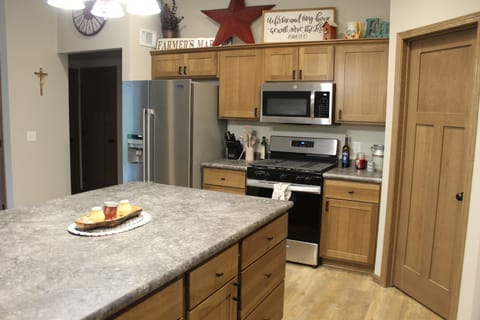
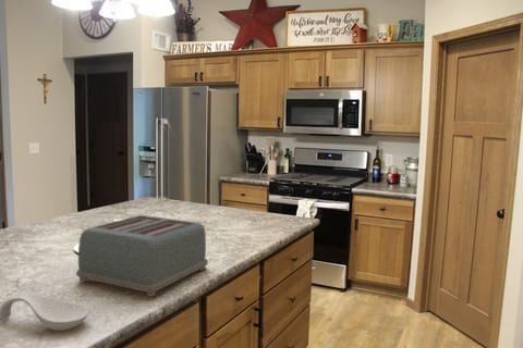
+ toaster [75,214,209,297]
+ spoon rest [0,293,90,332]
